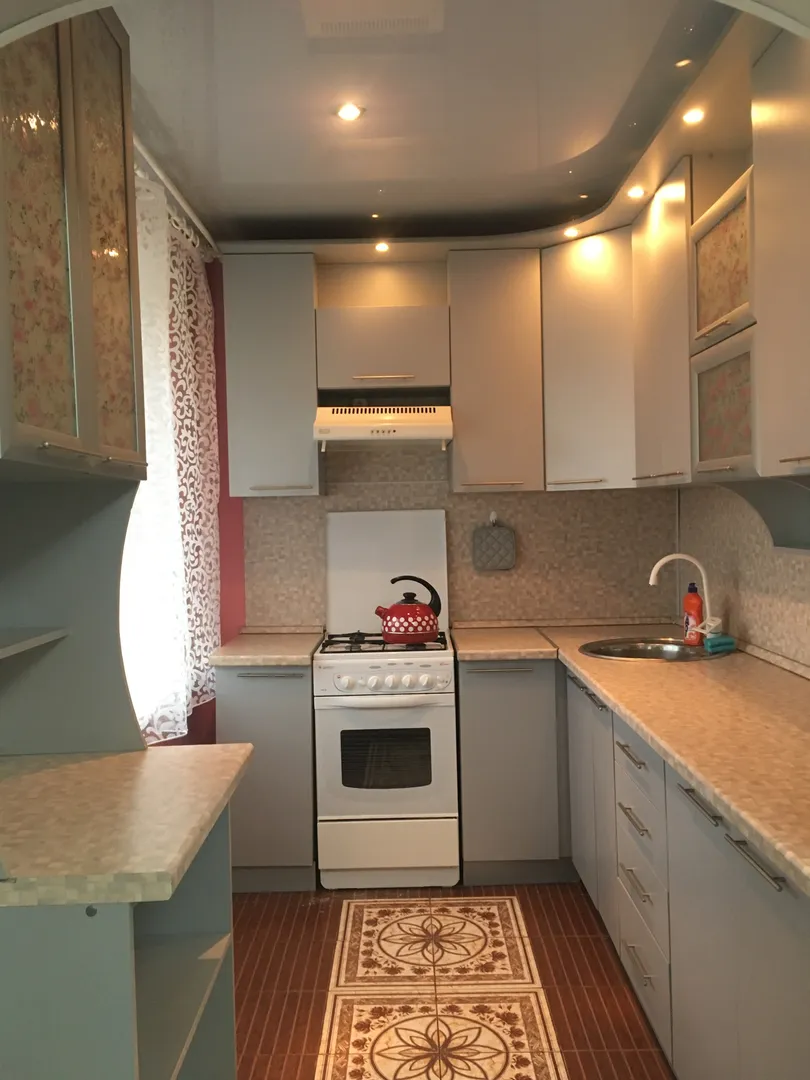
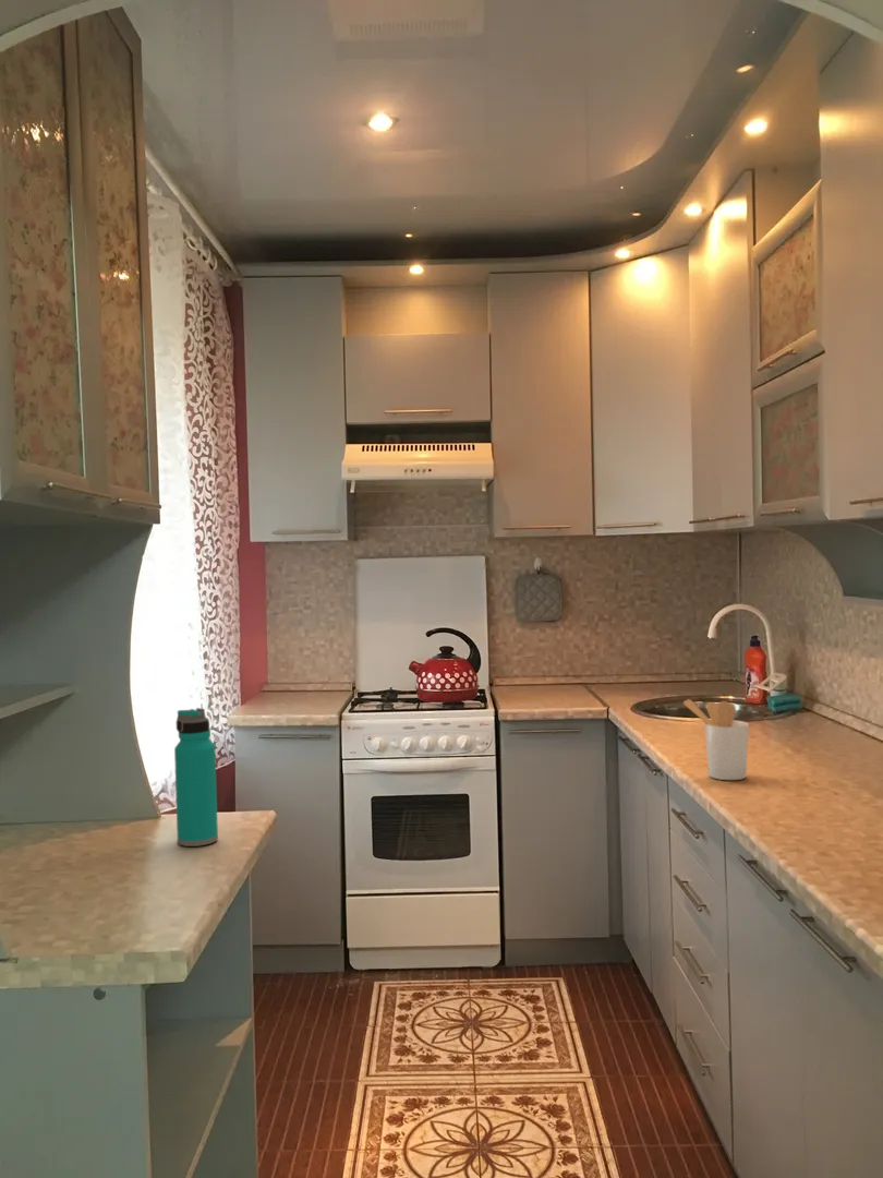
+ water bottle [173,707,219,848]
+ utensil holder [682,698,750,781]
